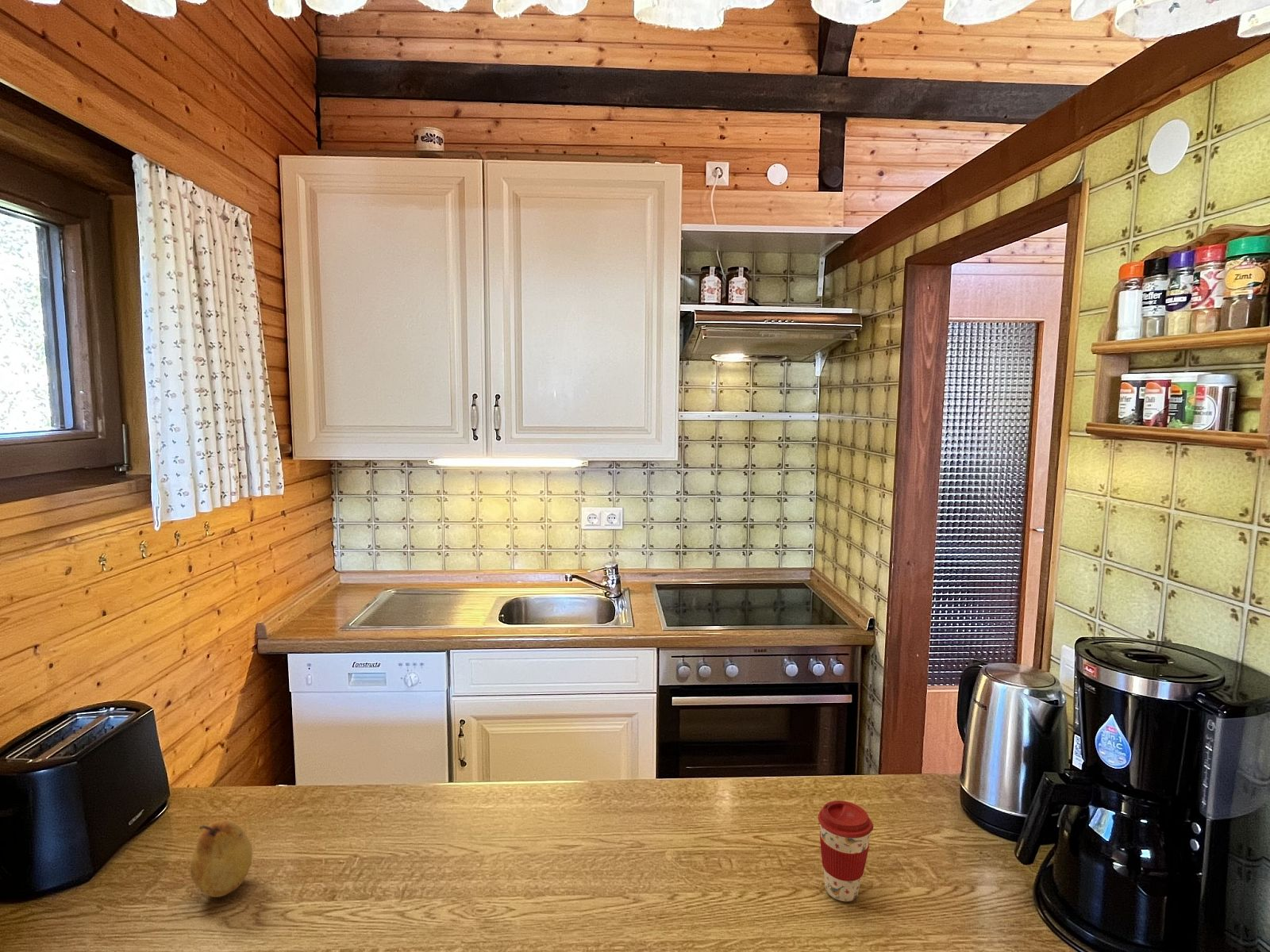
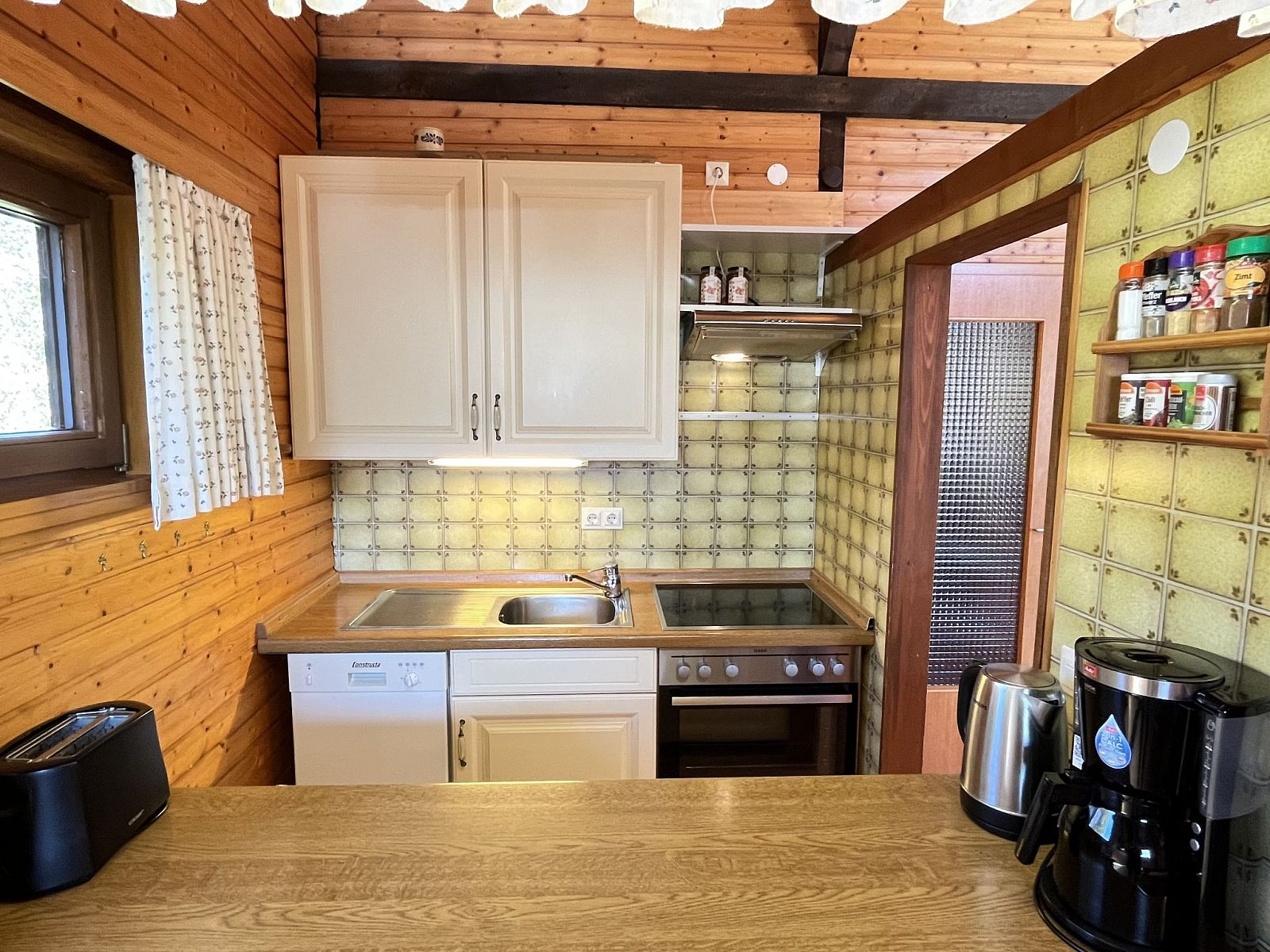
- coffee cup [818,800,874,902]
- fruit [189,819,253,898]
